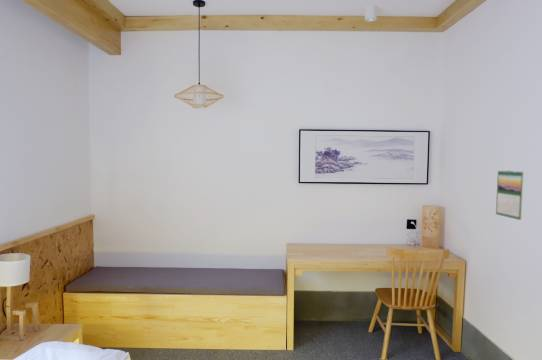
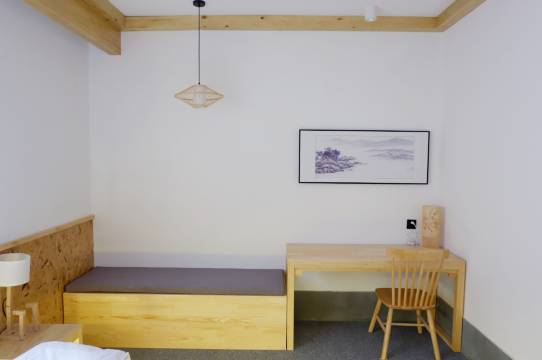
- calendar [495,168,525,221]
